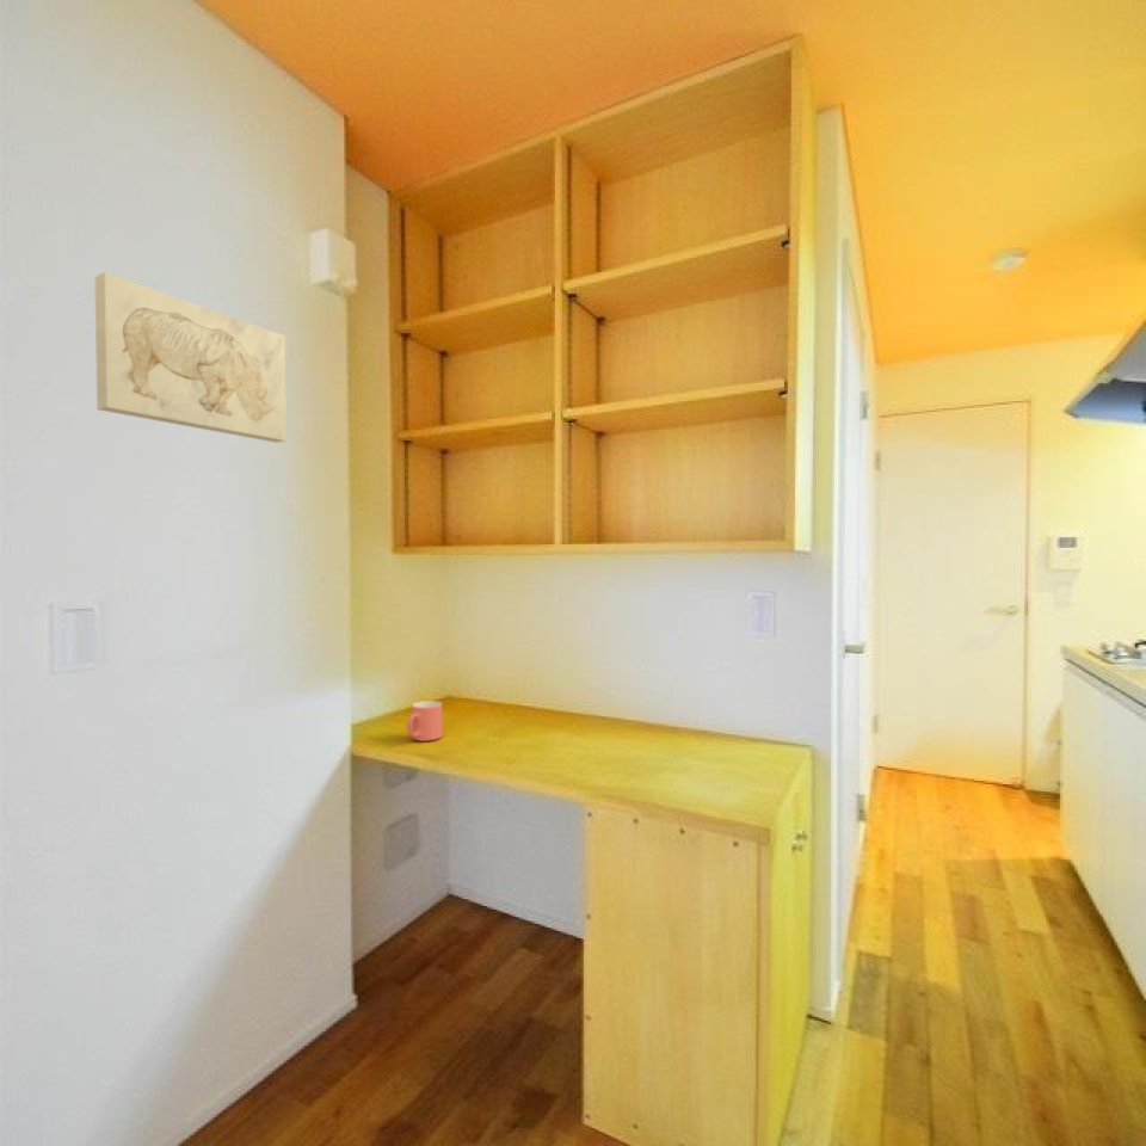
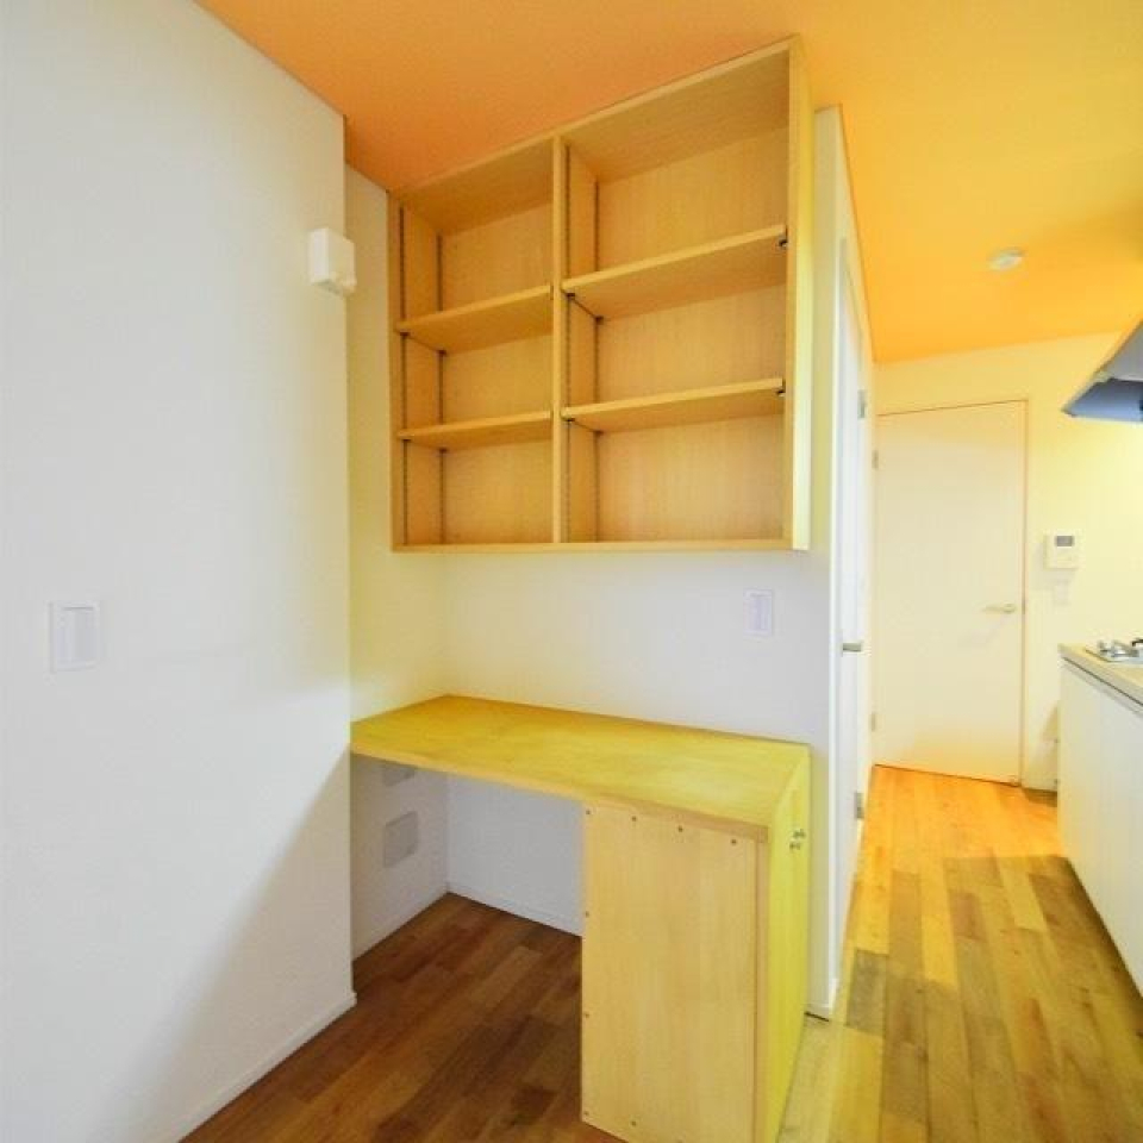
- mug [406,700,443,743]
- wall art [94,271,288,444]
